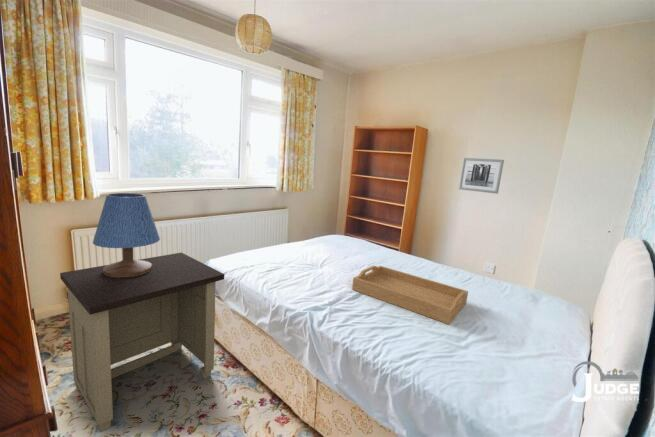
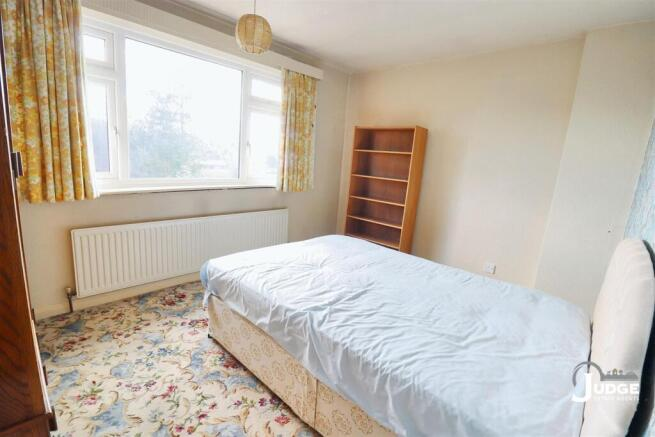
- wall art [457,157,505,195]
- nightstand [59,251,225,433]
- serving tray [351,264,469,325]
- table lamp [92,192,161,278]
